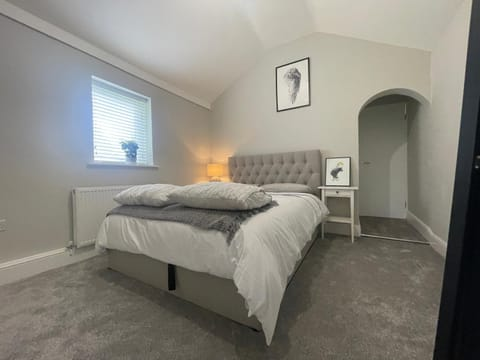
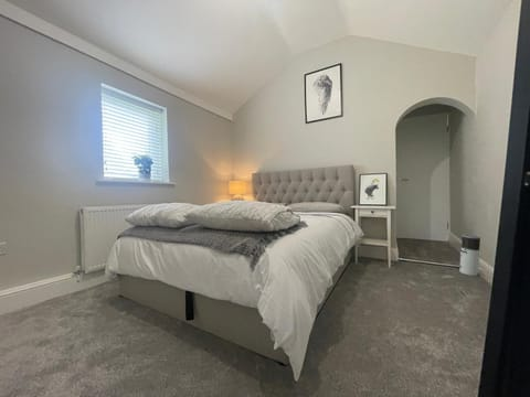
+ air purifier [458,234,481,277]
